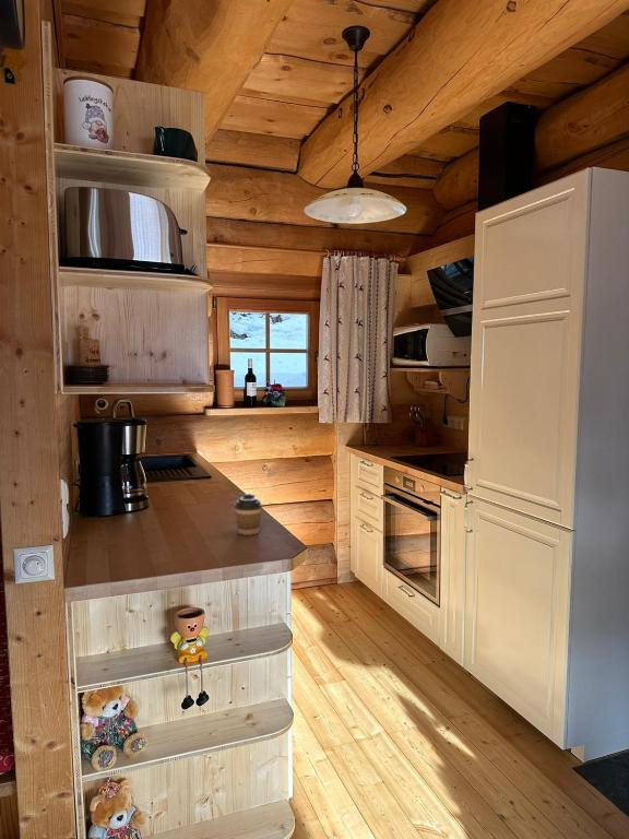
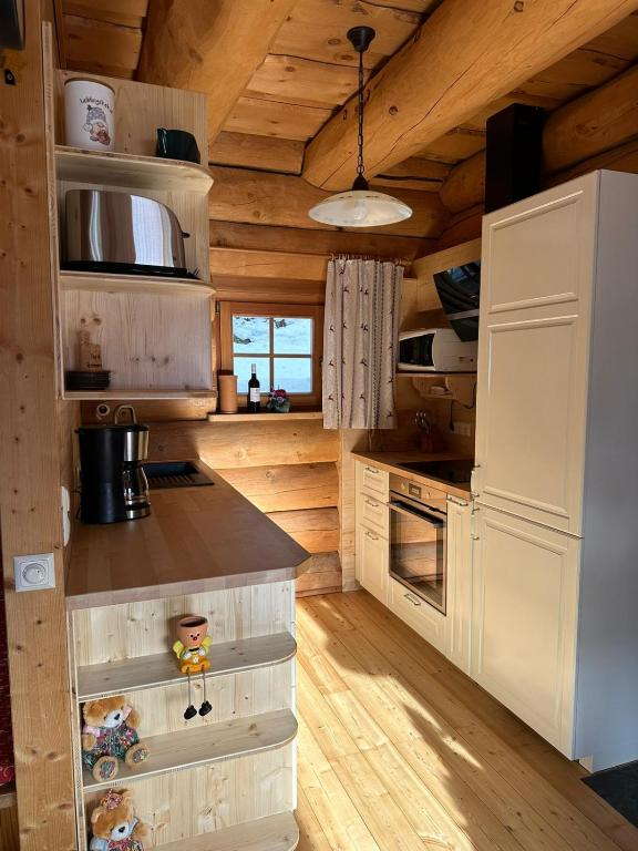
- coffee cup [233,493,263,536]
